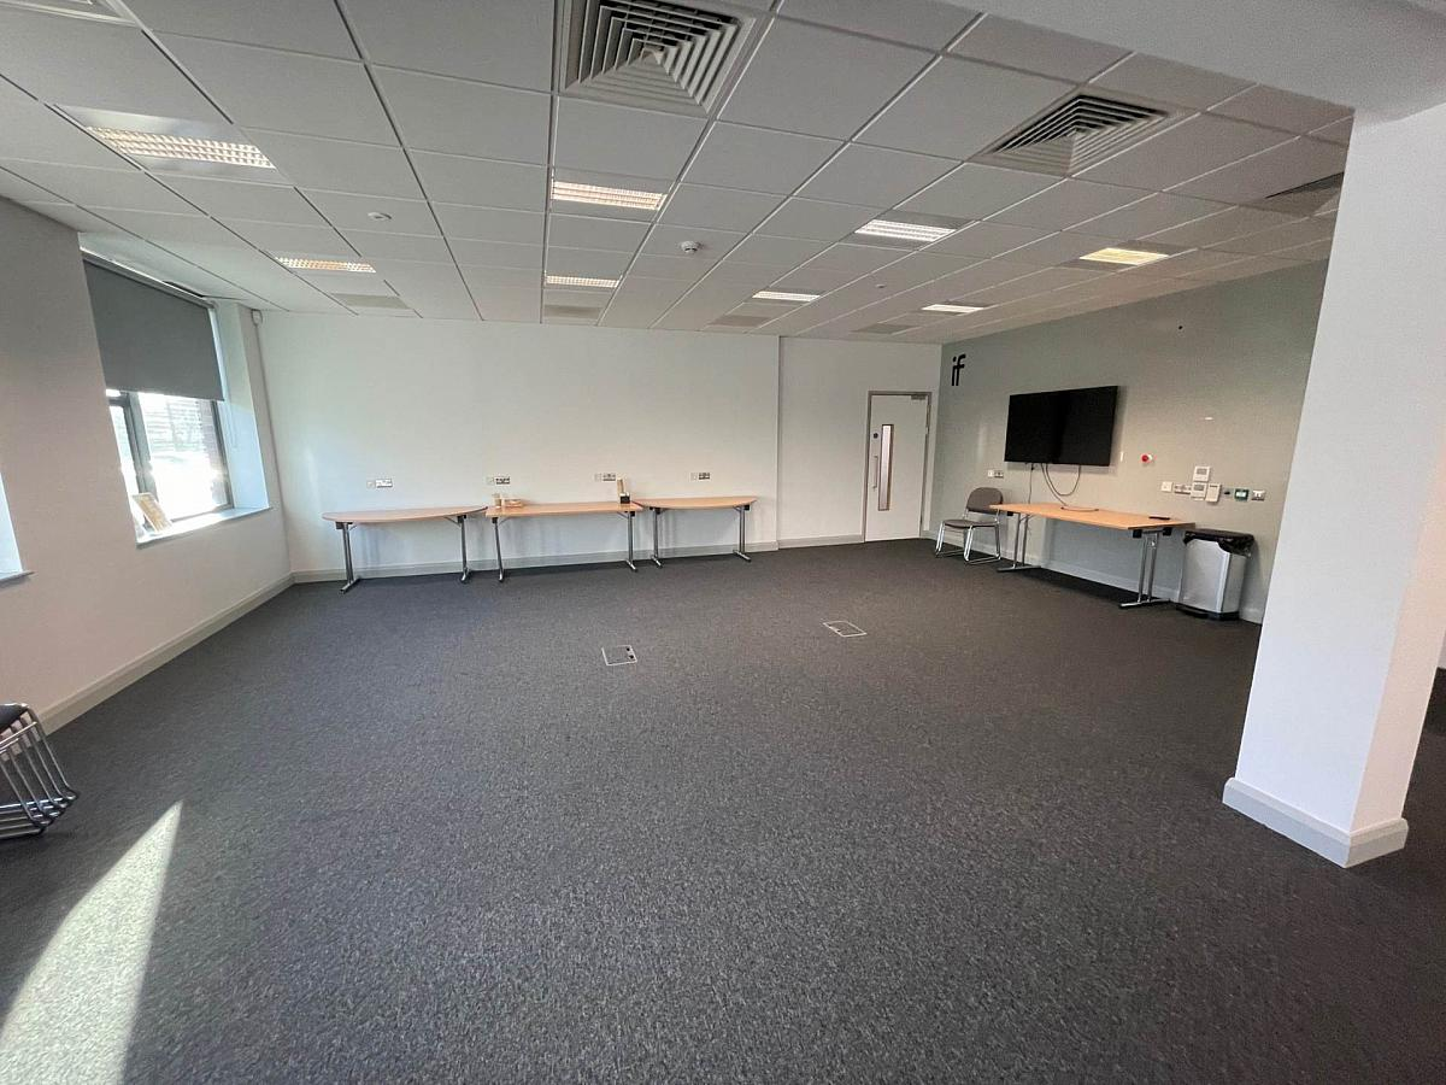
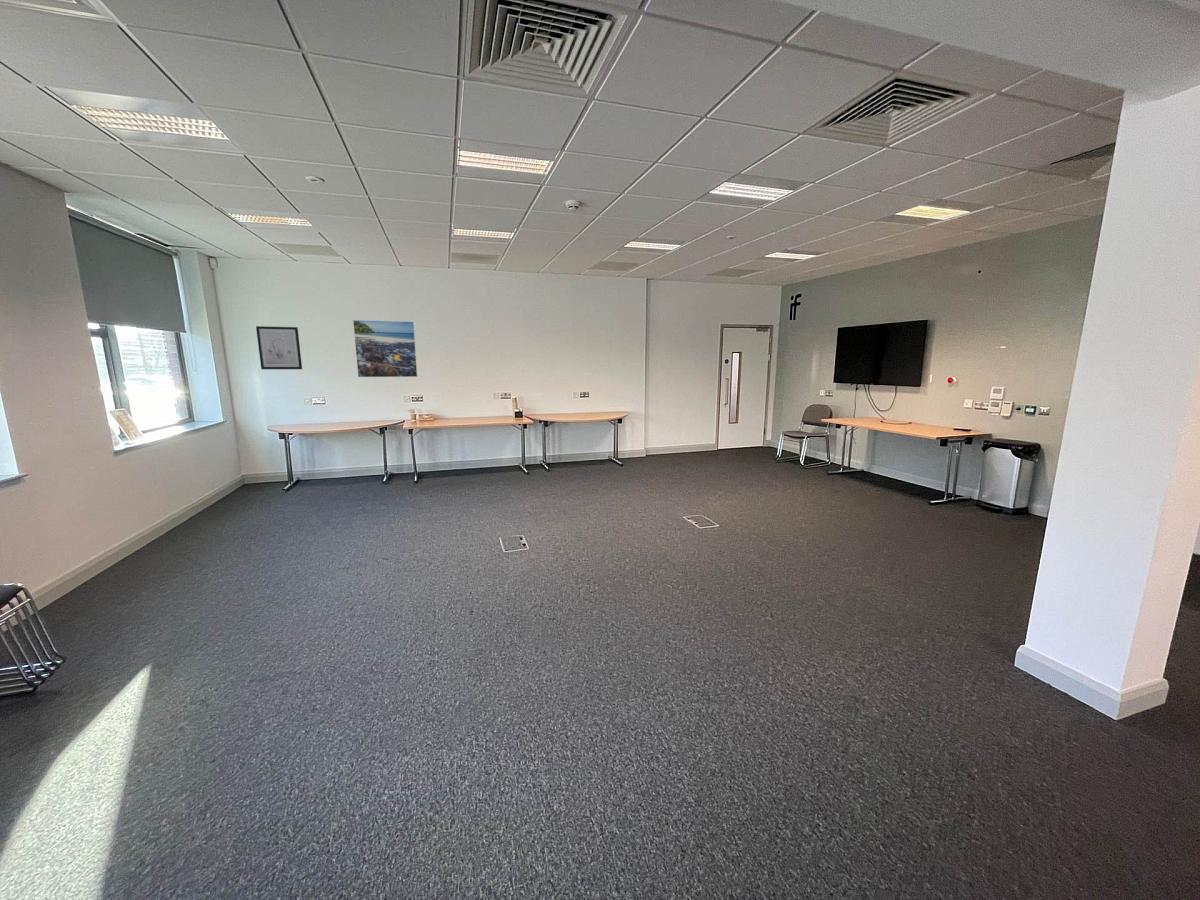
+ wall art [255,325,303,370]
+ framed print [352,319,418,378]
